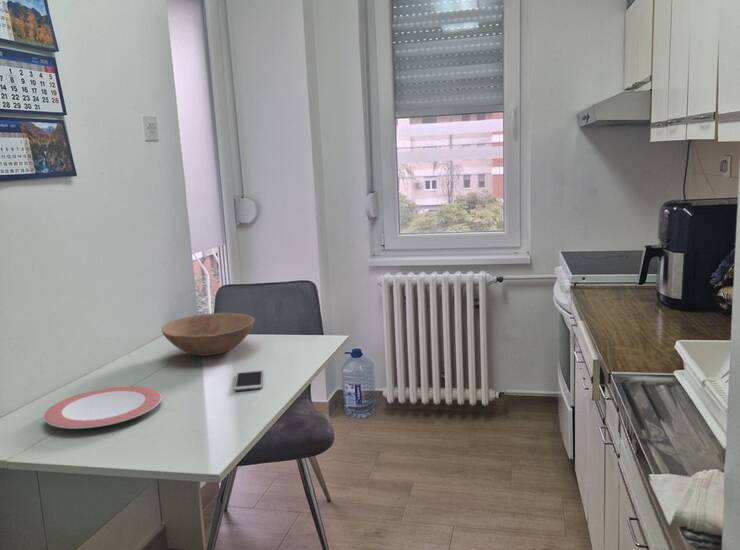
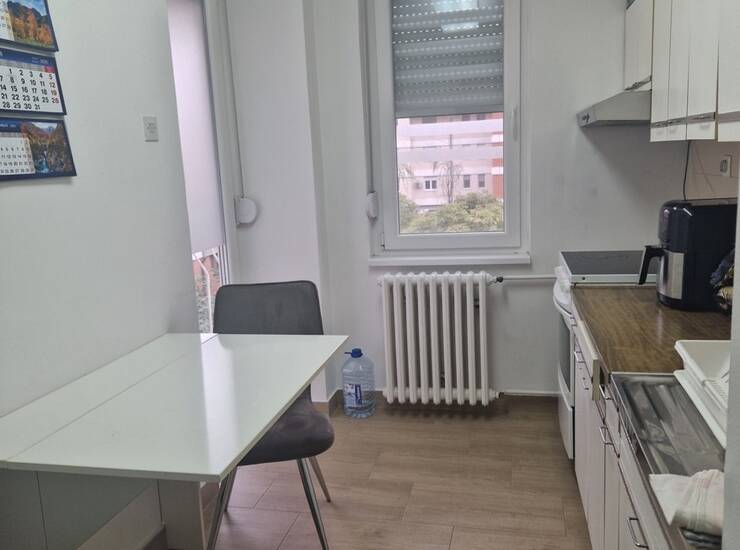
- bowl [161,312,255,357]
- plate [43,385,163,430]
- smartphone [233,369,264,392]
